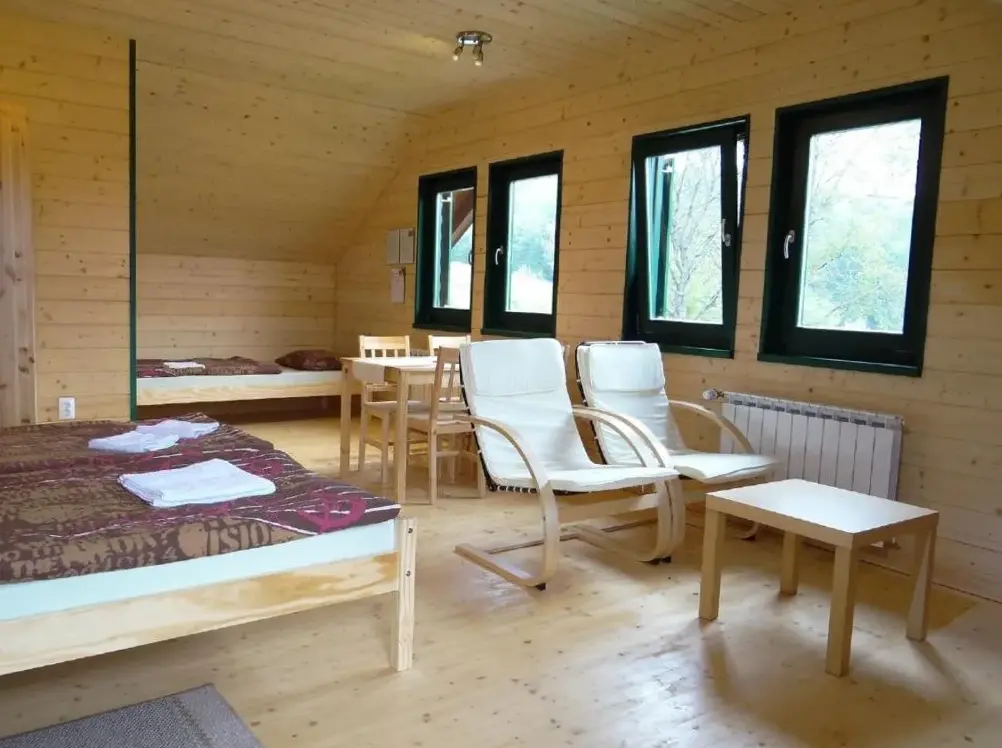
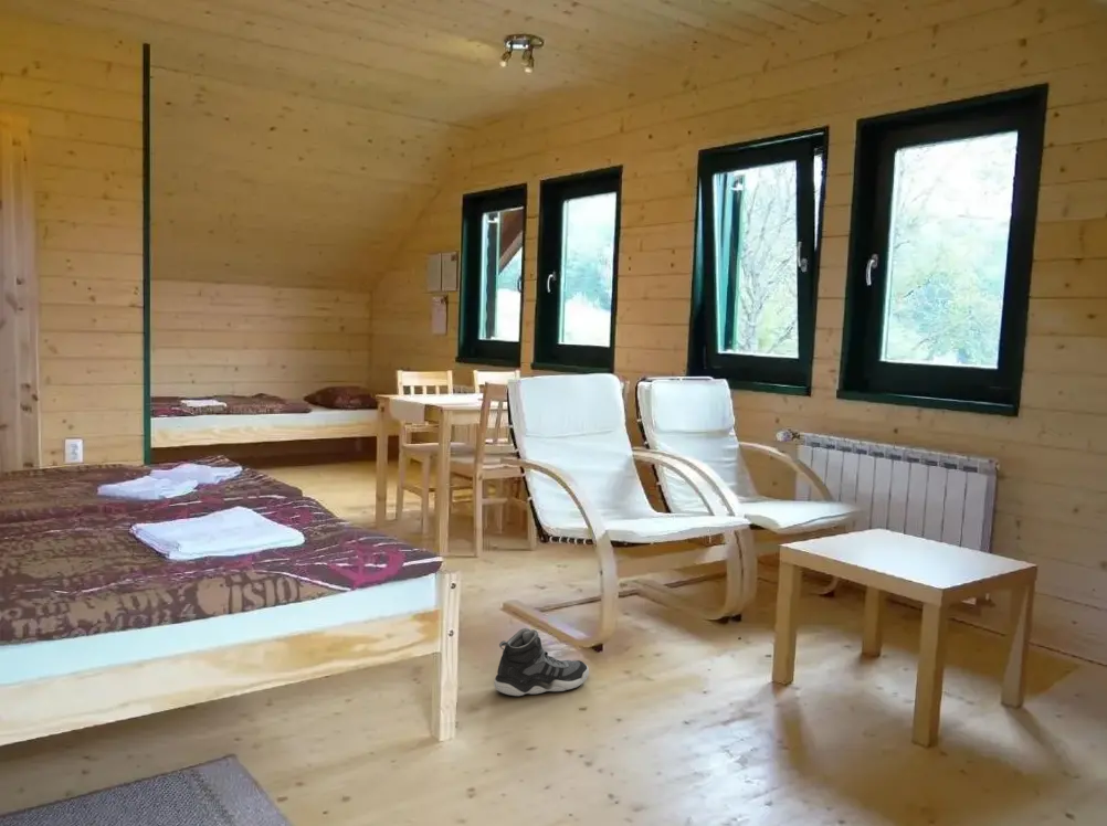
+ sneaker [493,627,590,697]
